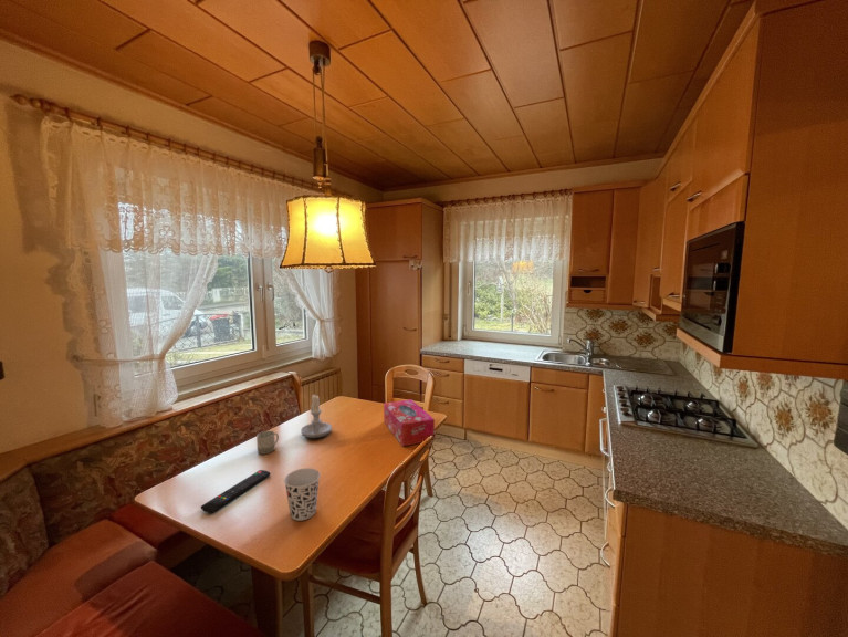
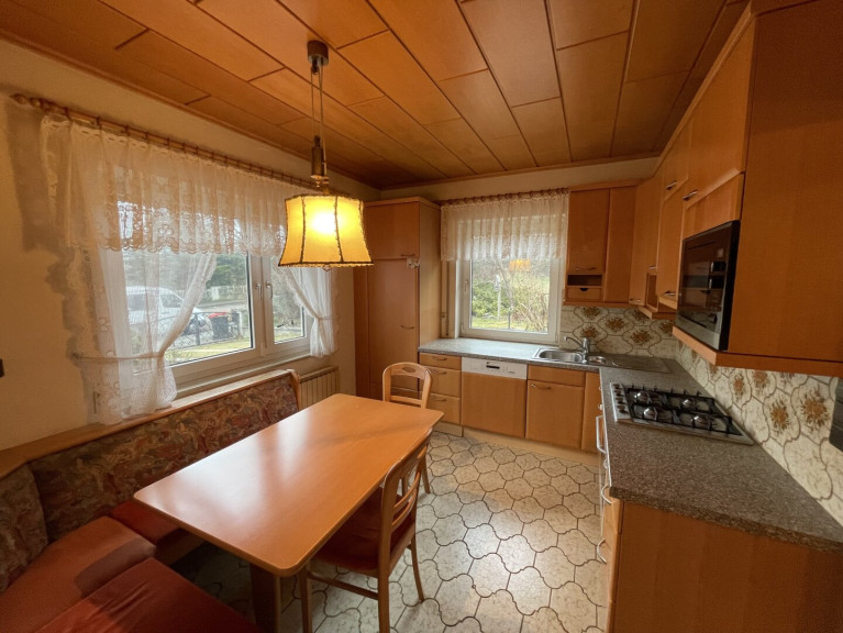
- remote control [200,469,272,514]
- tissue box [383,398,436,447]
- cup [255,430,280,456]
- cup [283,467,321,522]
- candle [300,394,333,439]
